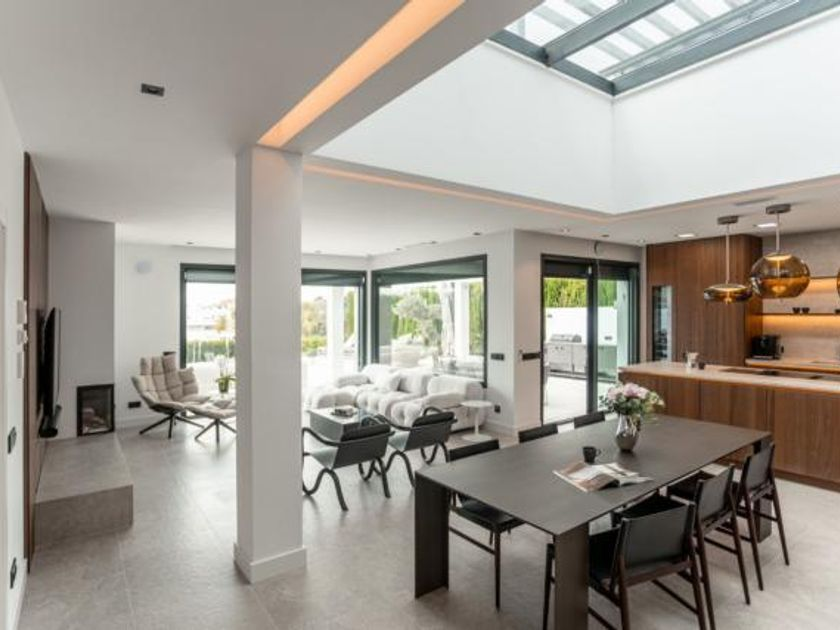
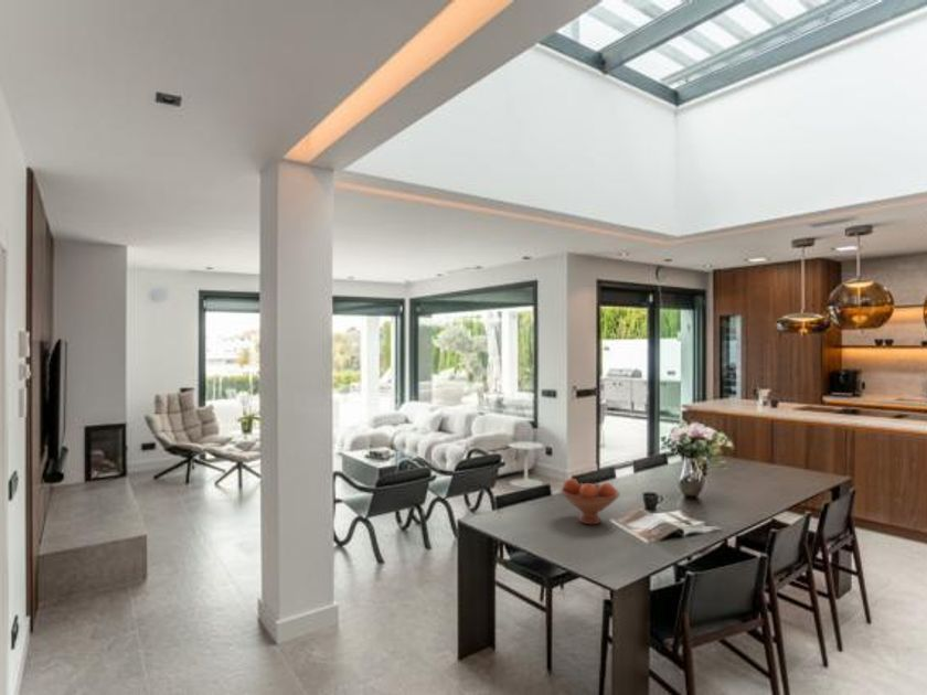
+ fruit bowl [560,478,621,525]
